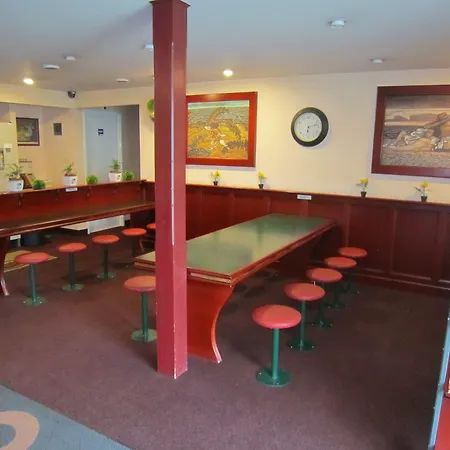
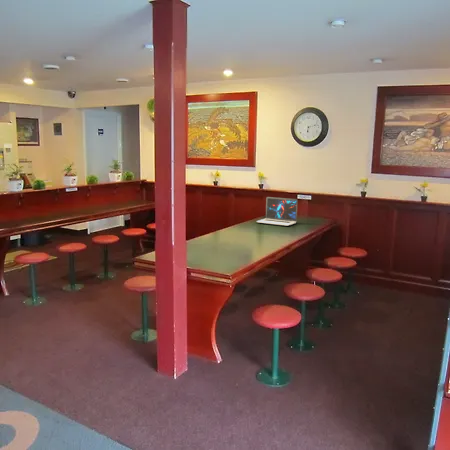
+ laptop [256,196,299,227]
